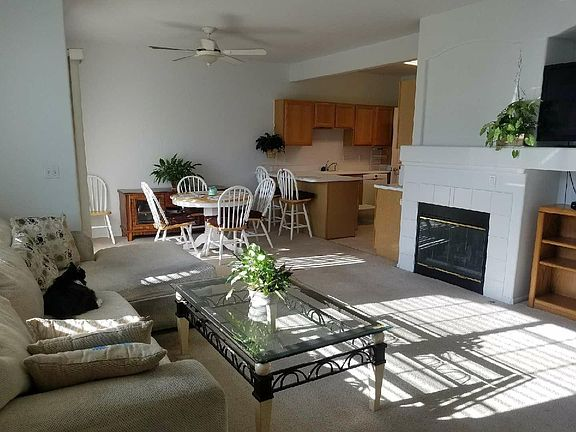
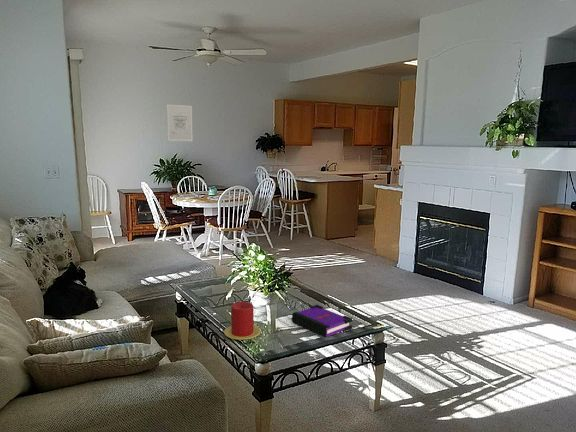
+ candle [223,301,262,340]
+ board game [290,304,353,338]
+ wall art [166,103,194,142]
